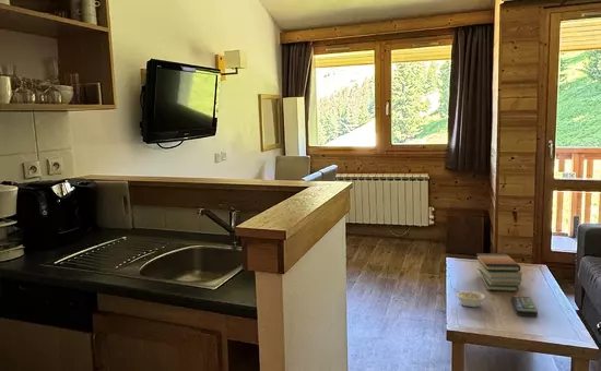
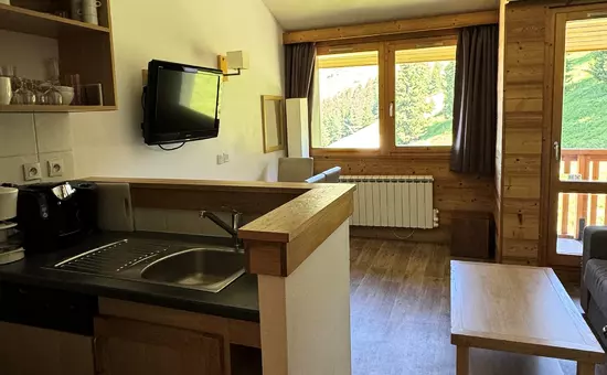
- legume [452,288,486,309]
- book stack [475,252,523,292]
- remote control [510,295,539,318]
